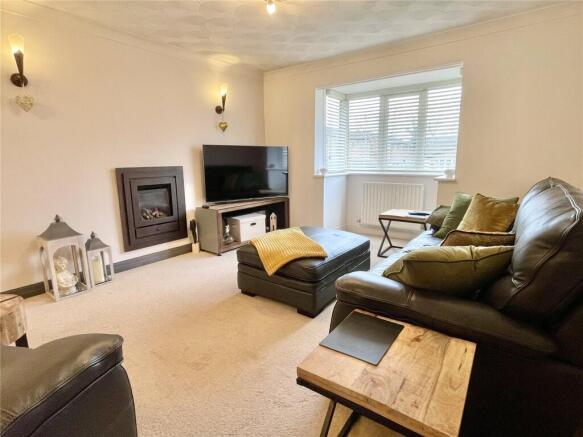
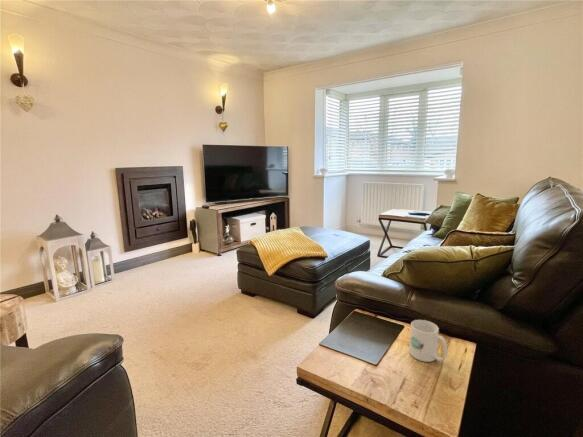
+ mug [408,319,448,363]
